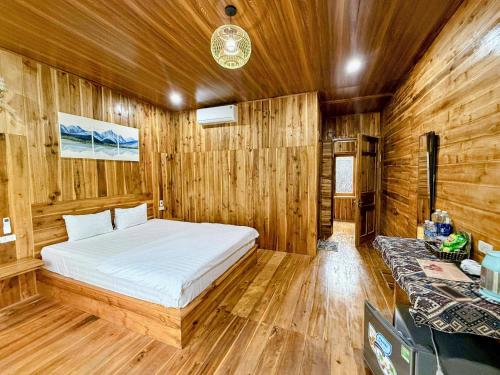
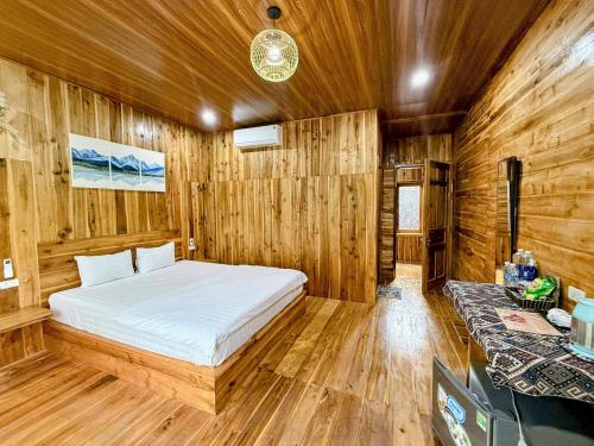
- cell phone [430,283,474,302]
